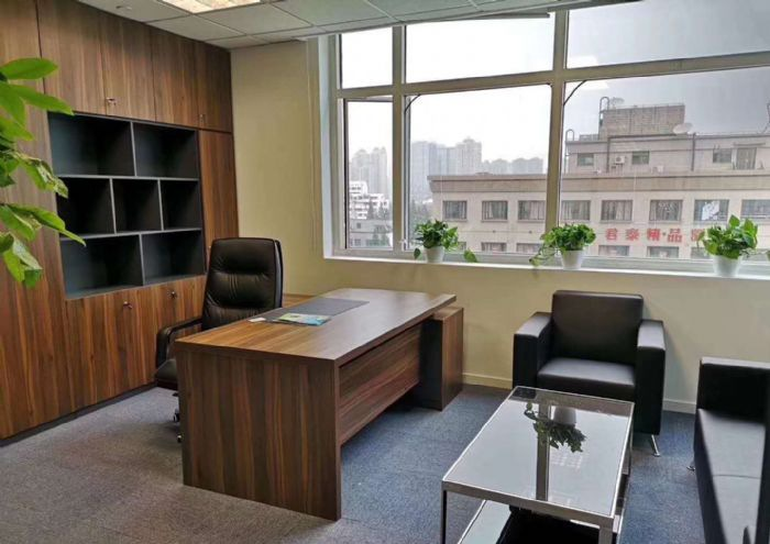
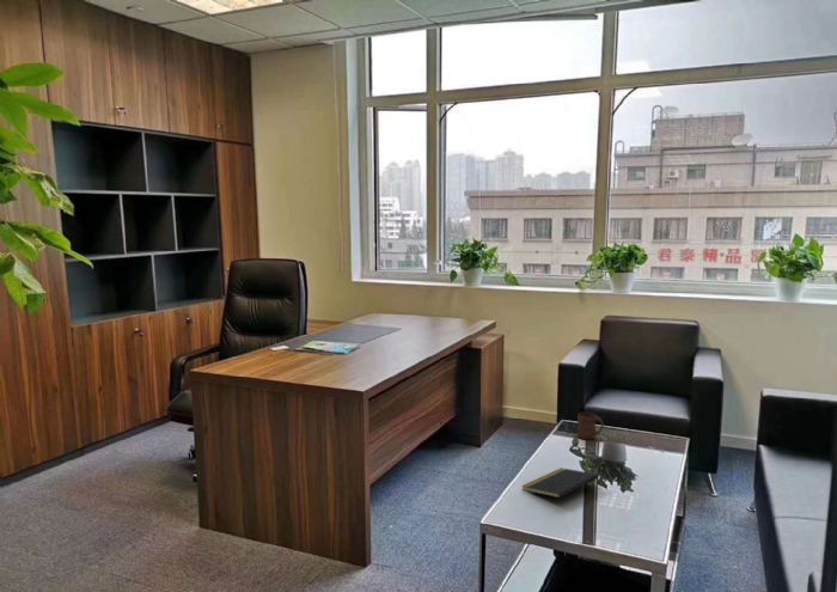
+ cup [576,411,605,440]
+ notepad [520,466,600,499]
